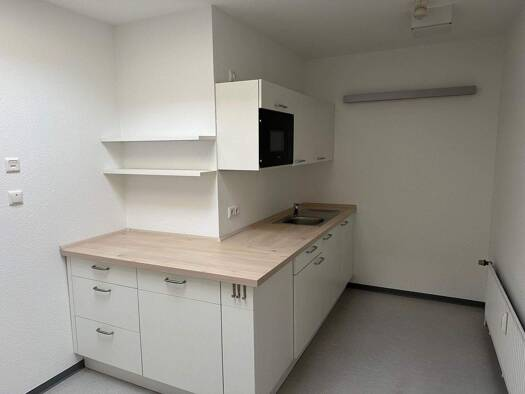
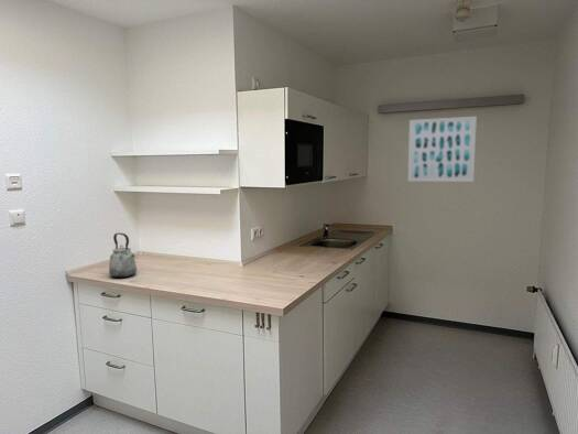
+ kettle [108,232,138,279]
+ wall art [407,116,478,183]
